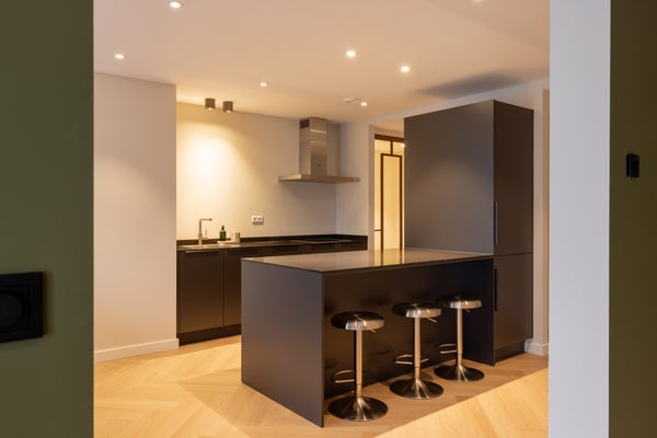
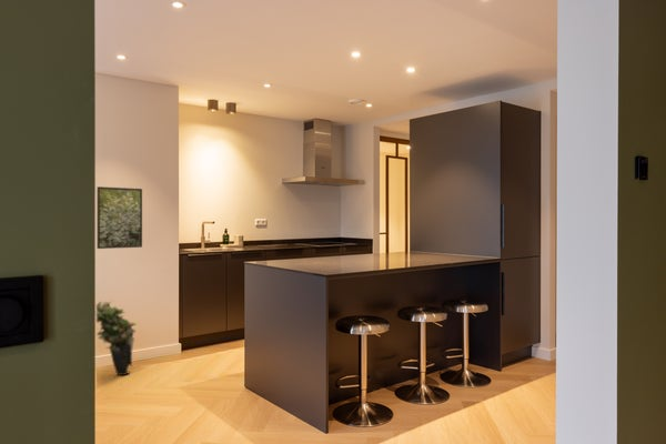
+ potted plant [95,299,138,376]
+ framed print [97,185,143,250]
